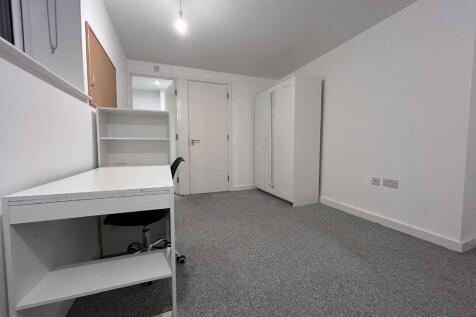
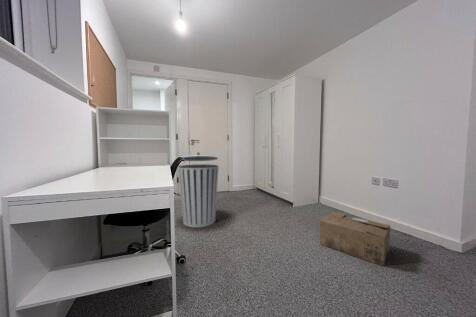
+ trash can [177,151,219,228]
+ cardboard box [319,212,391,267]
